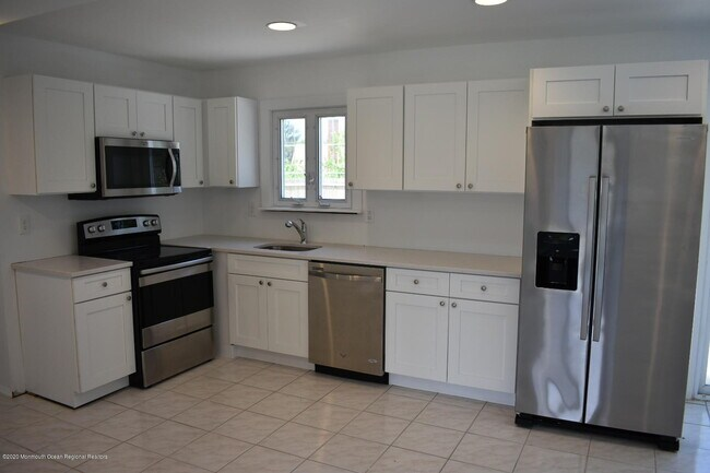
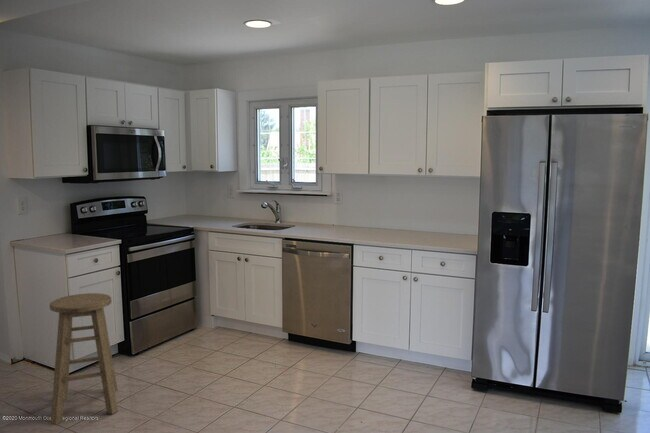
+ bar stool [49,292,119,425]
